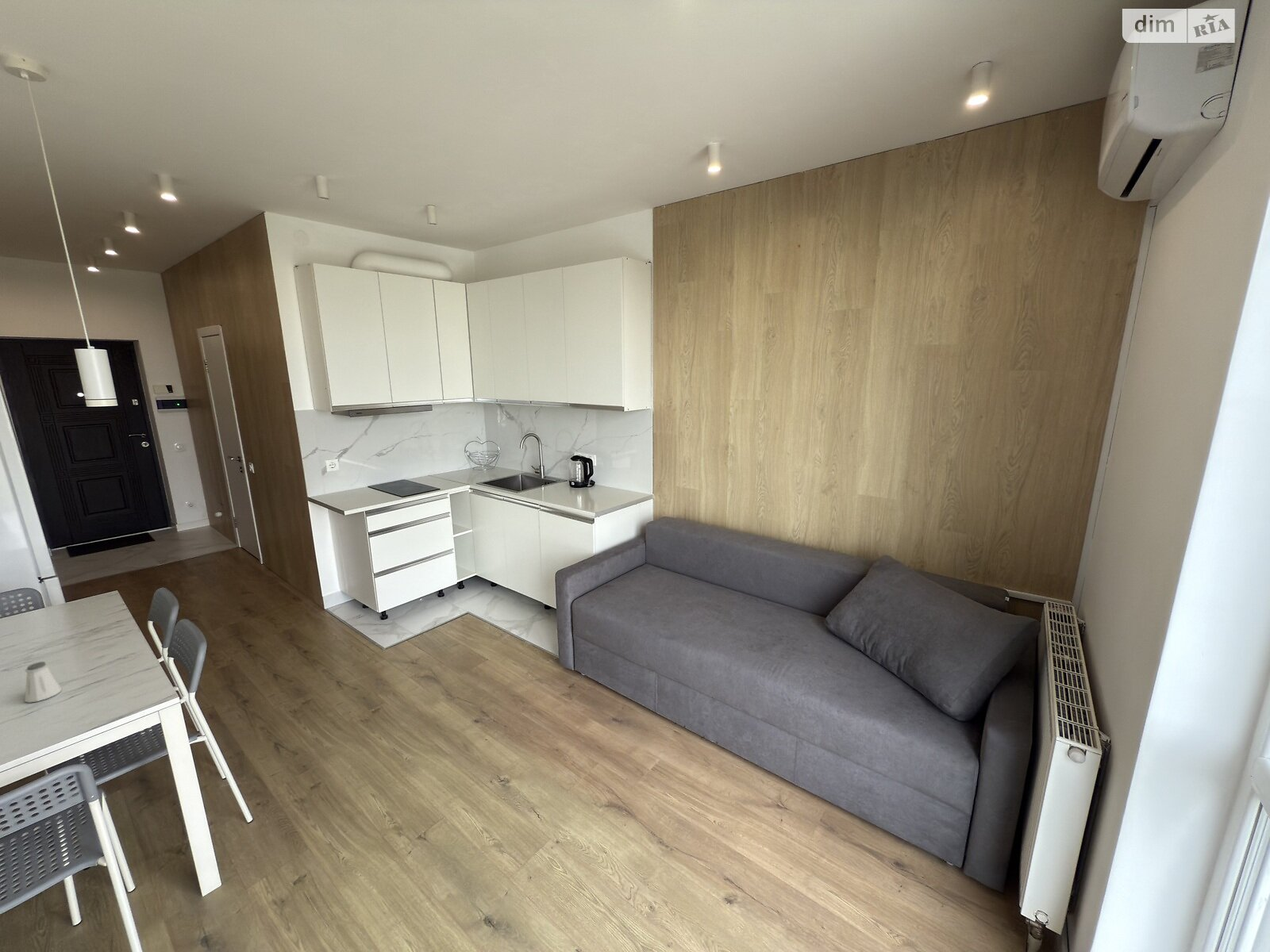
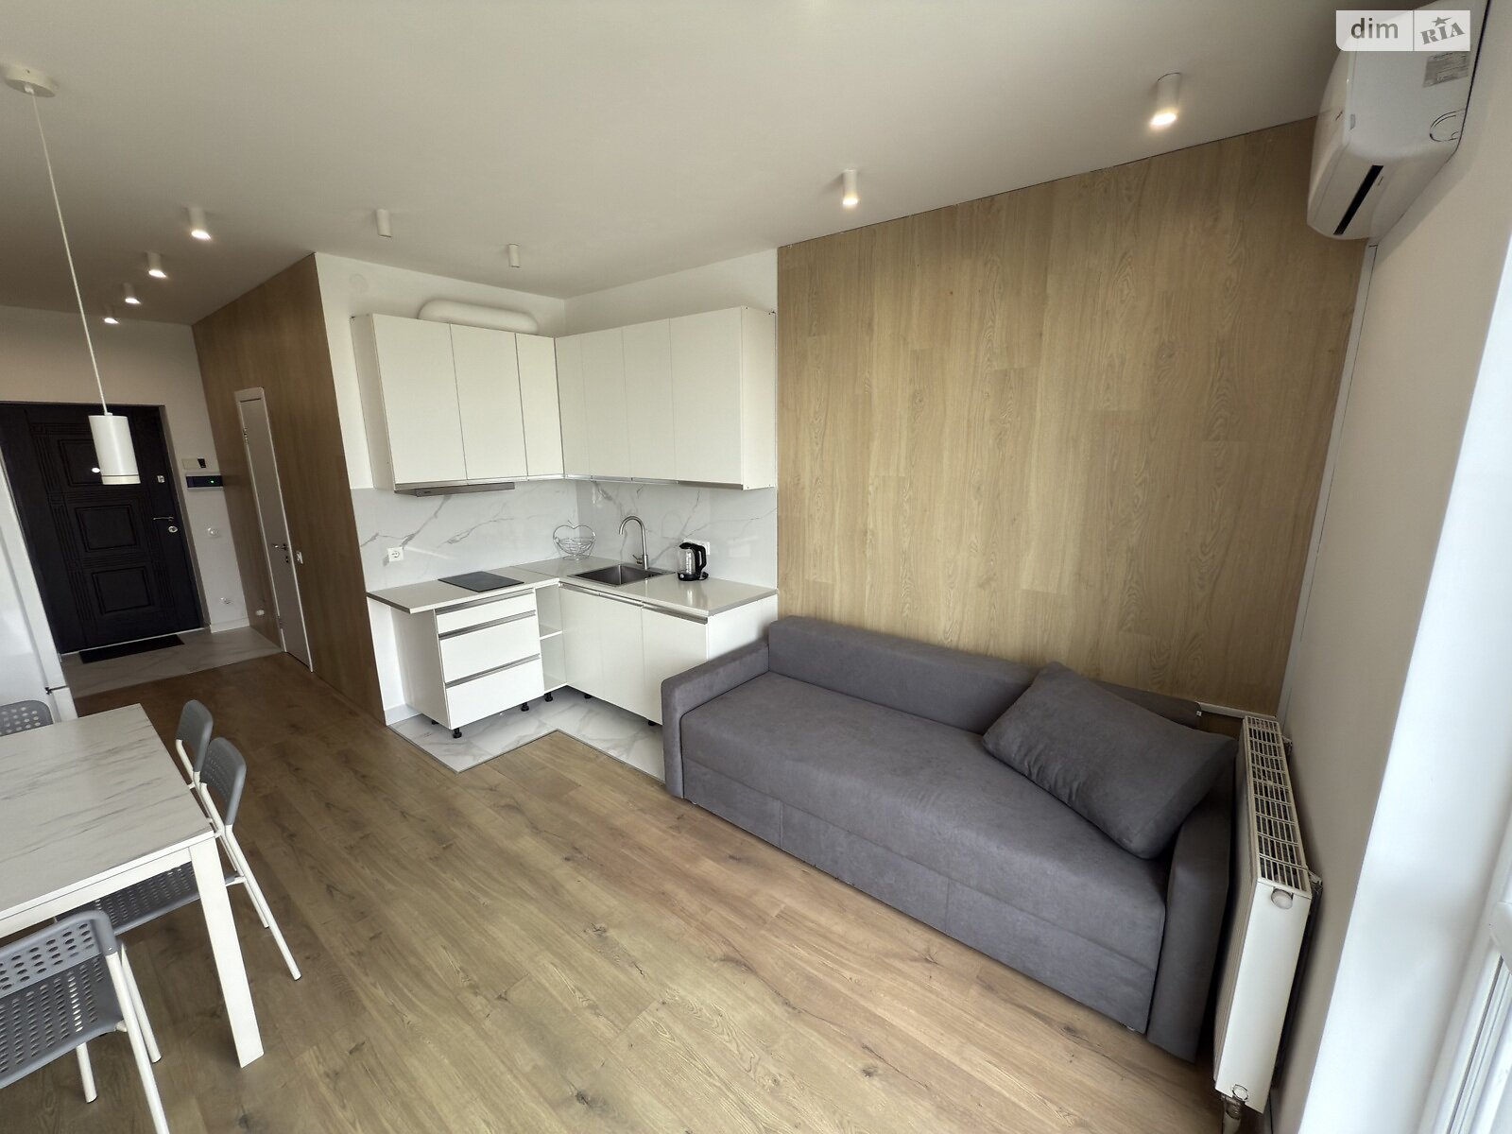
- saltshaker [24,661,63,704]
